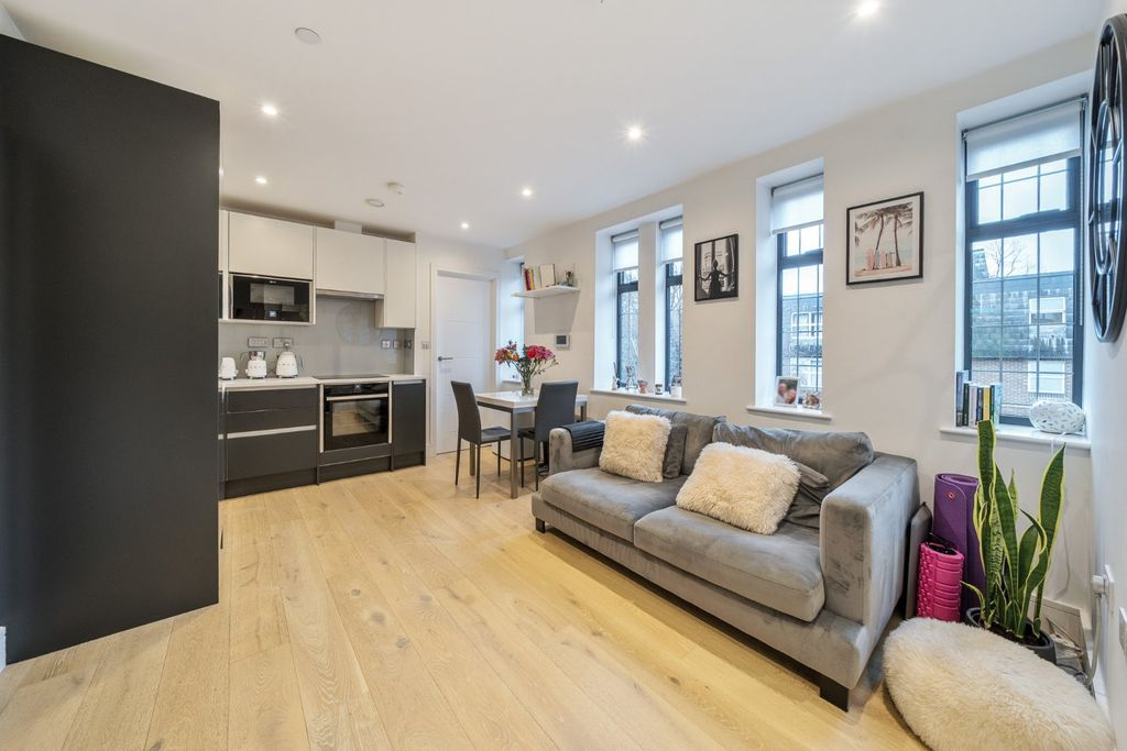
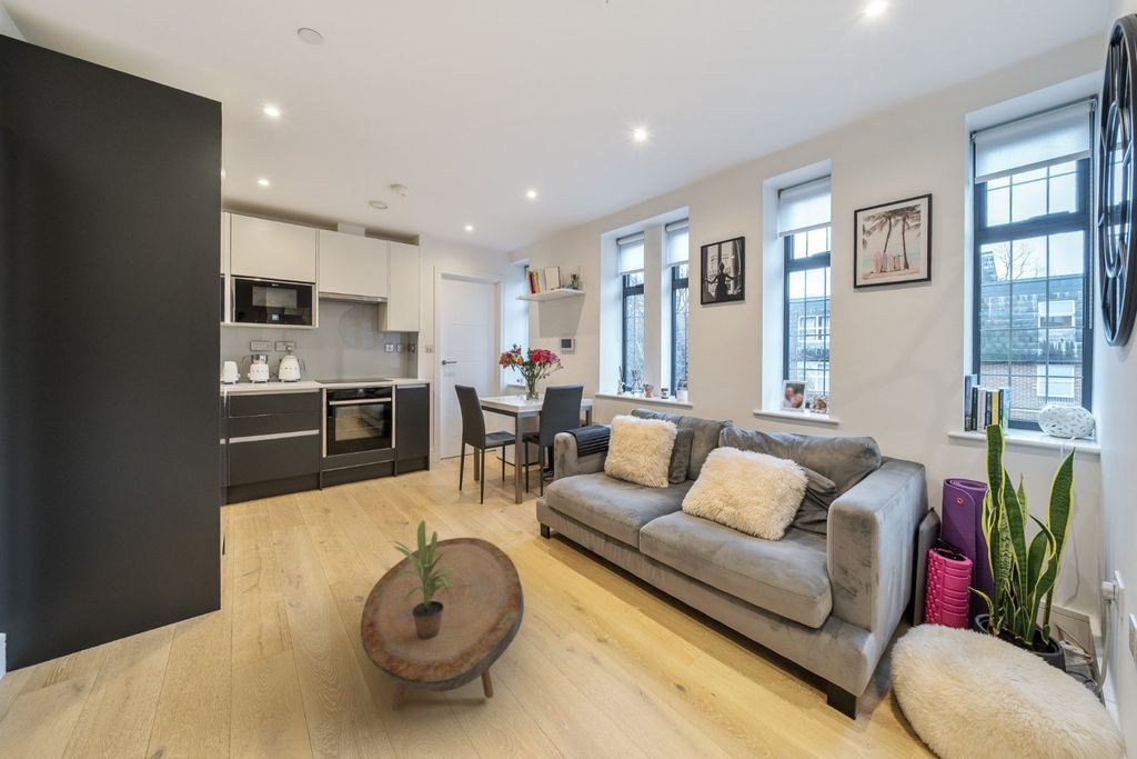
+ potted plant [385,519,453,639]
+ coffee table [360,537,525,710]
